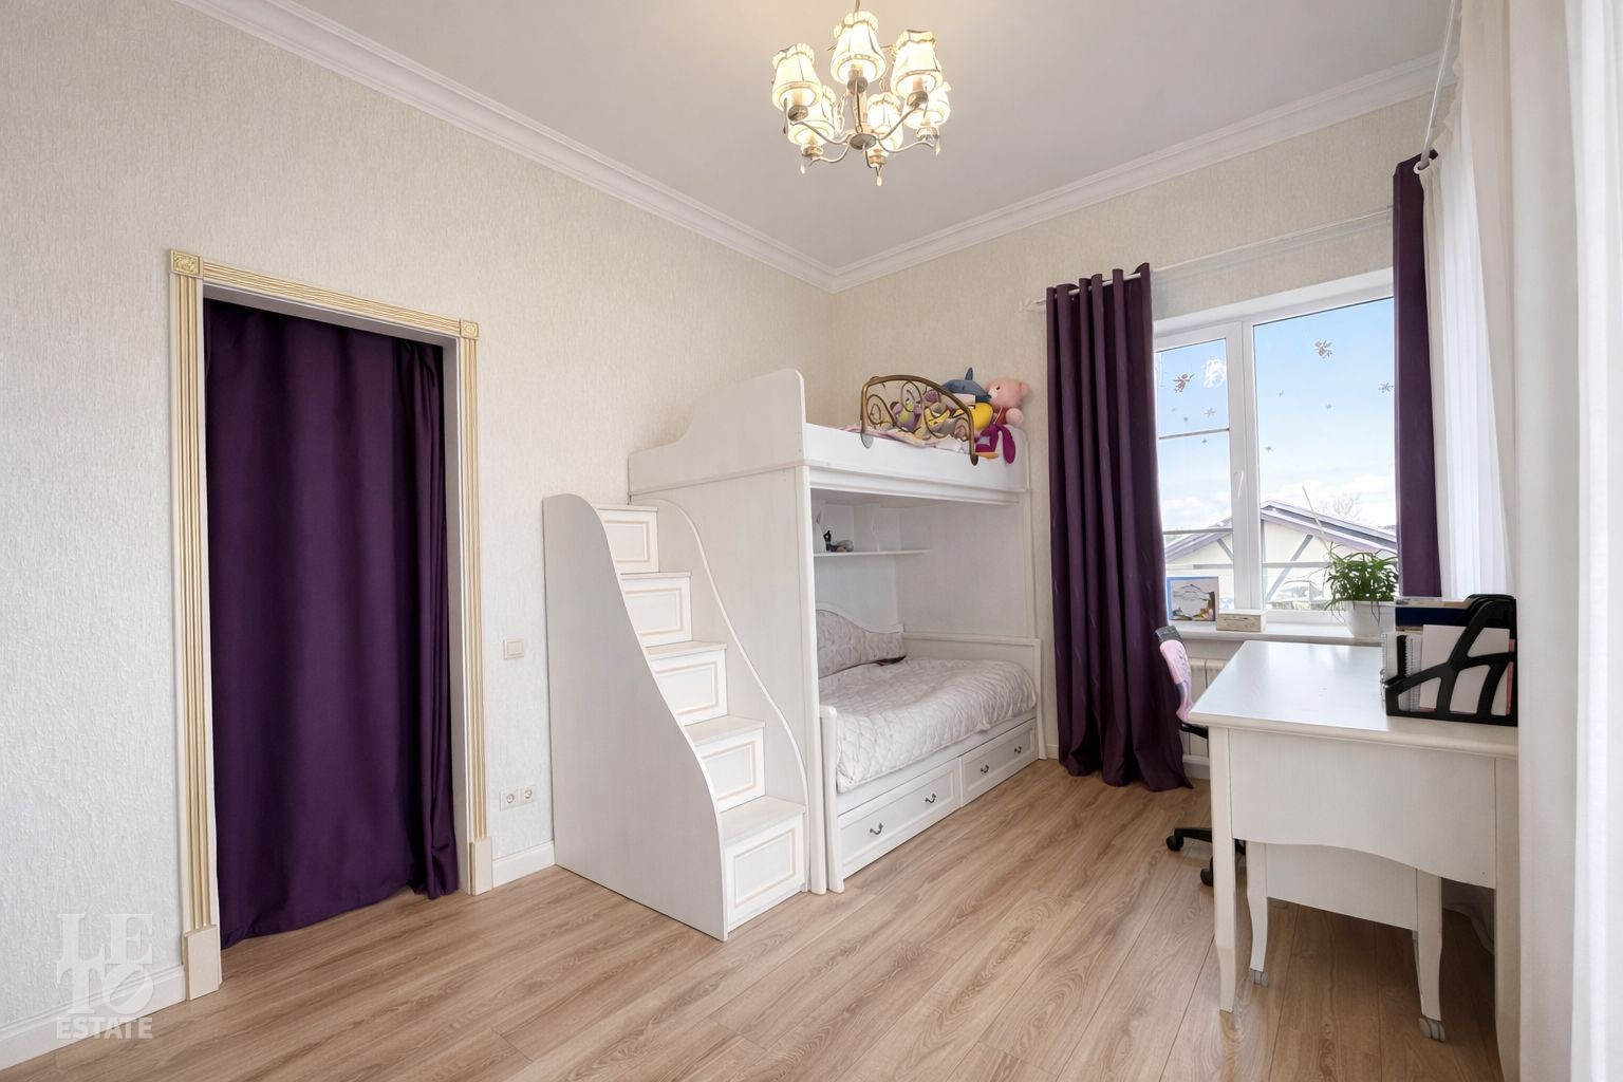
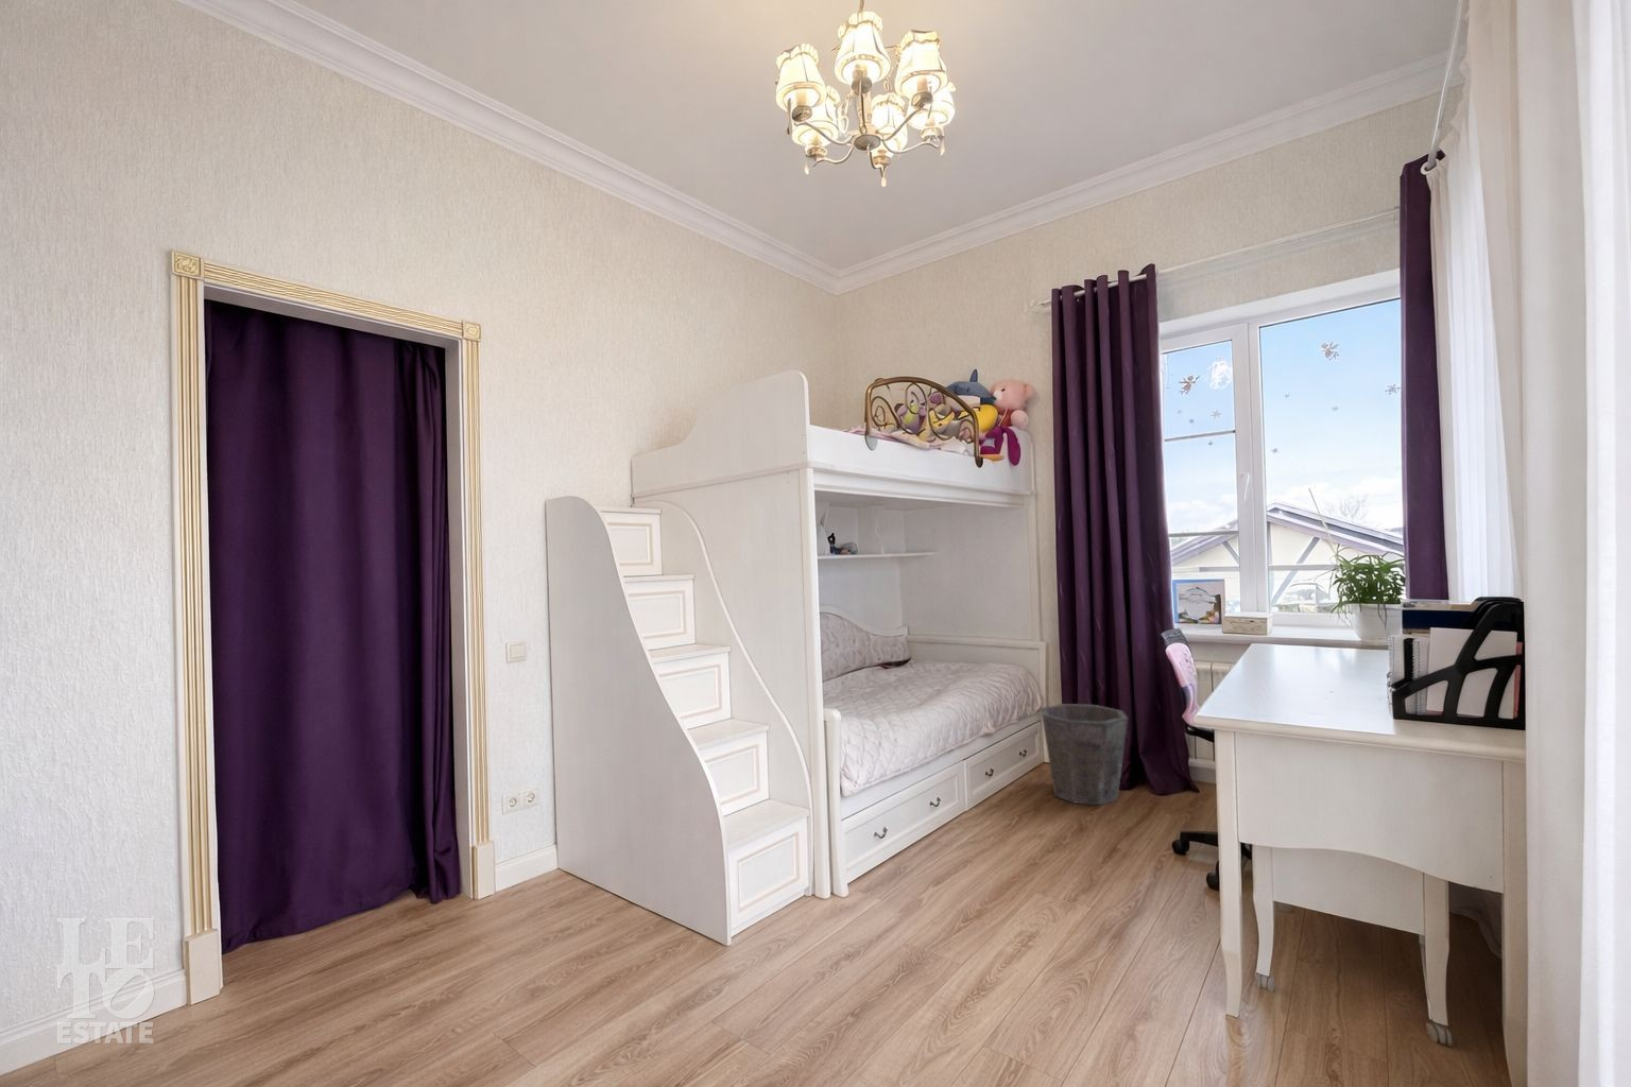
+ waste bin [1040,702,1129,806]
